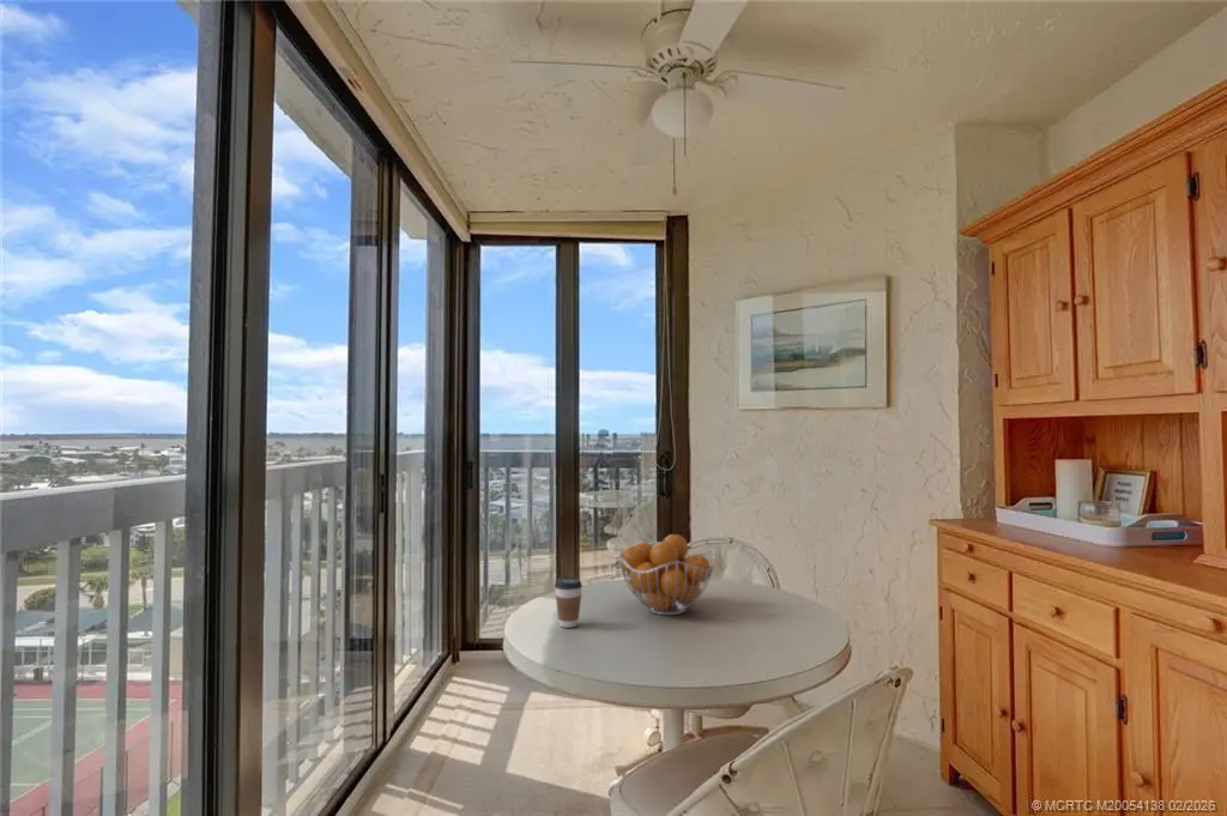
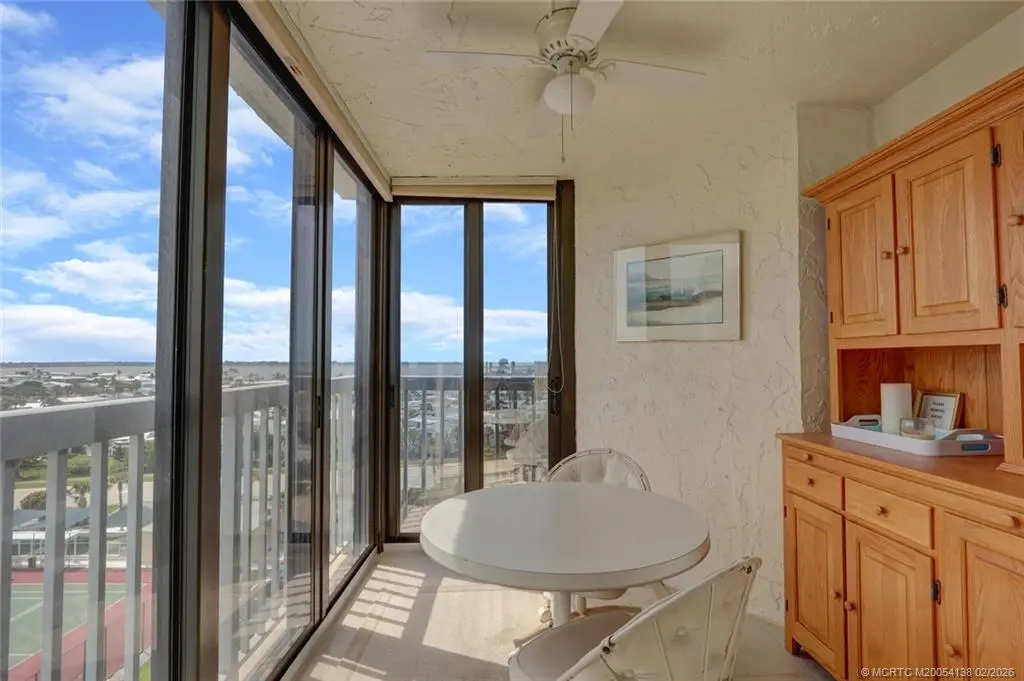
- fruit basket [617,533,717,616]
- coffee cup [554,576,584,629]
